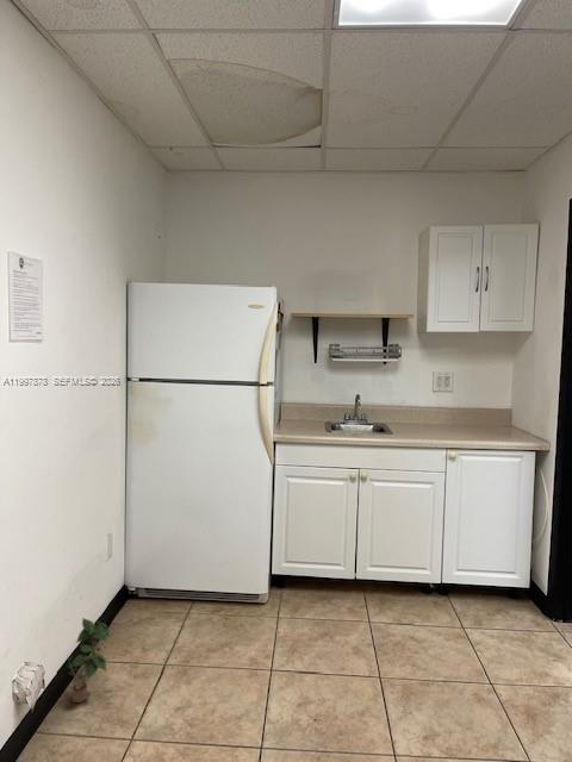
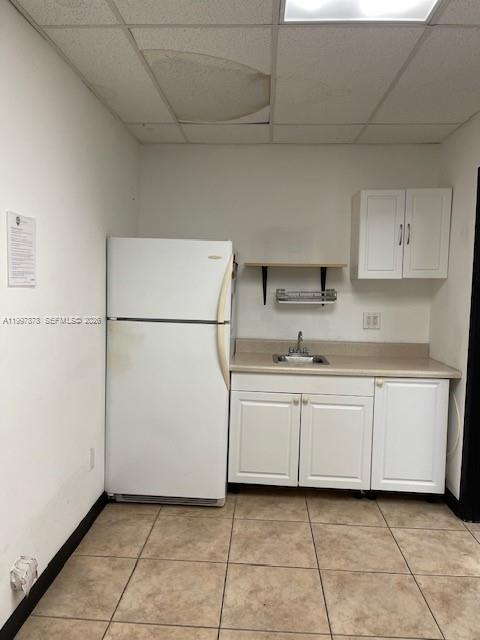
- potted plant [66,617,111,704]
